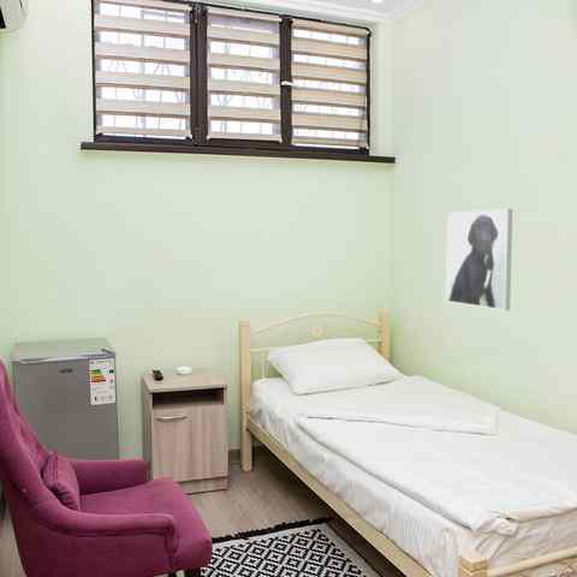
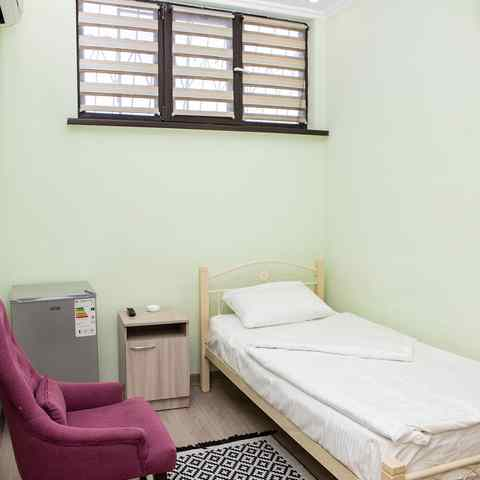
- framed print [445,208,513,311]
